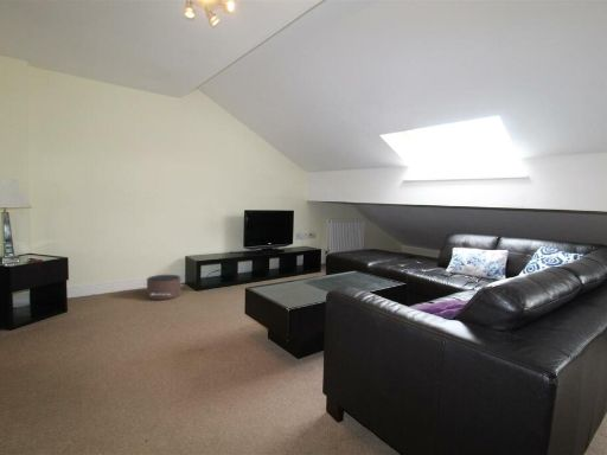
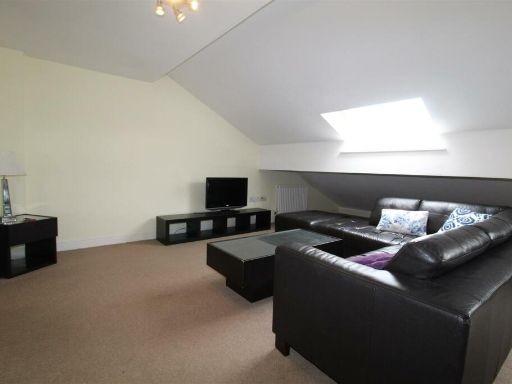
- pouf [146,274,184,301]
